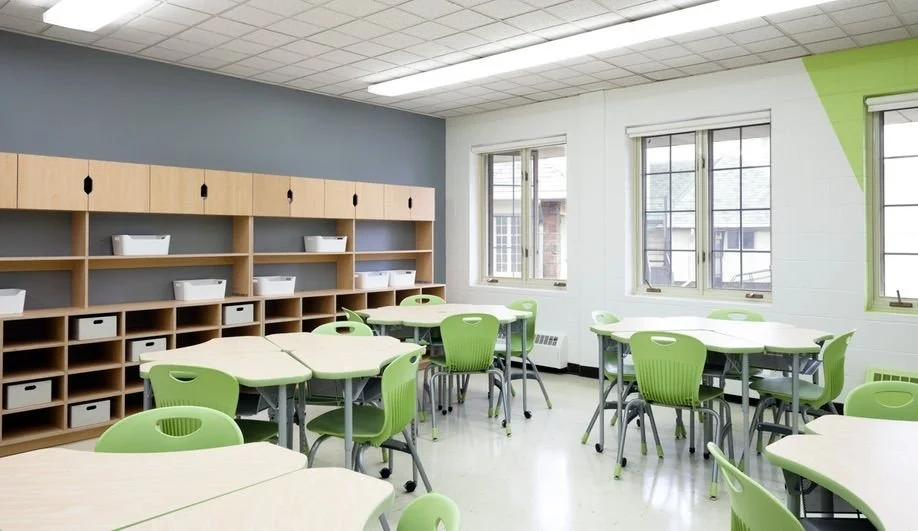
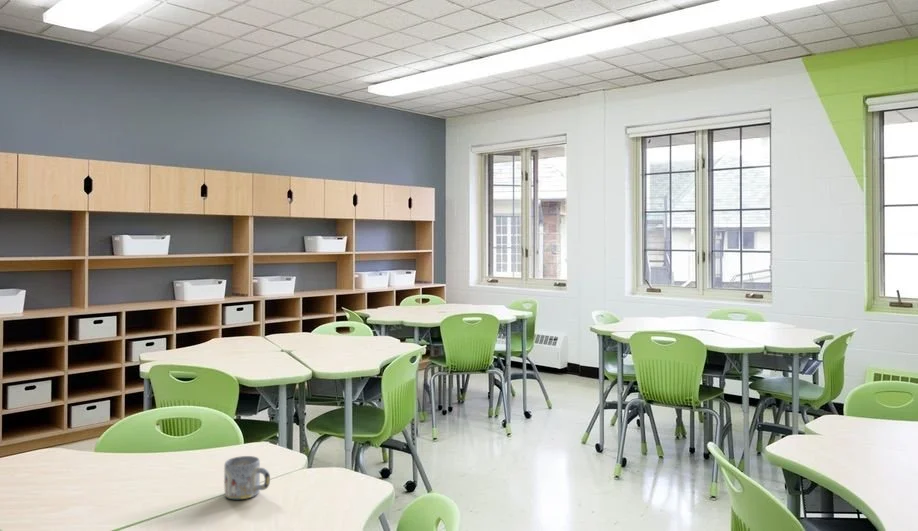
+ mug [223,455,271,500]
